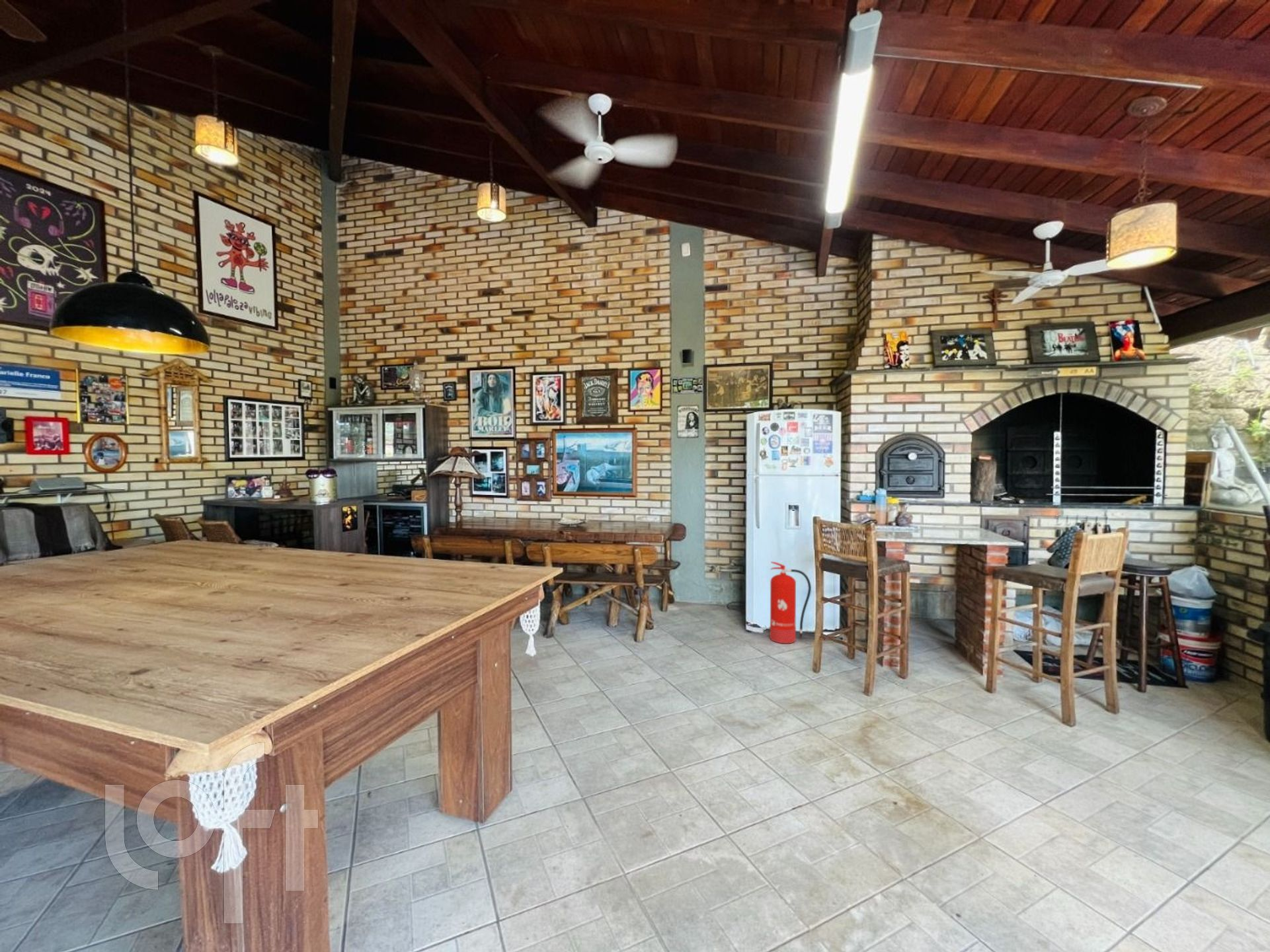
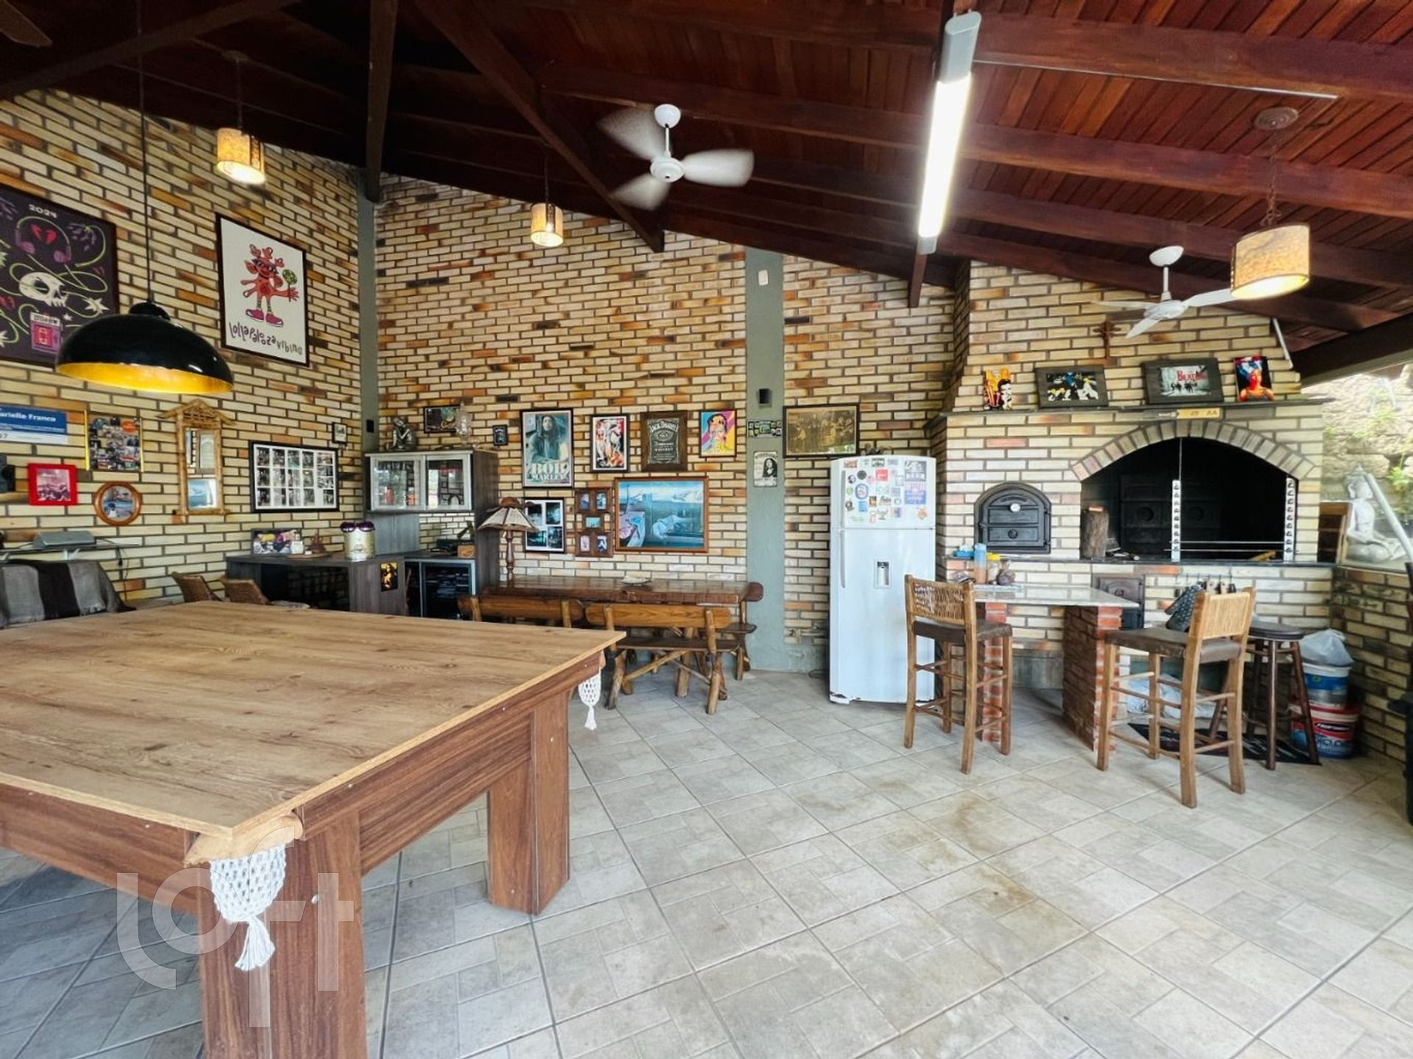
- fire extinguisher [769,561,812,644]
